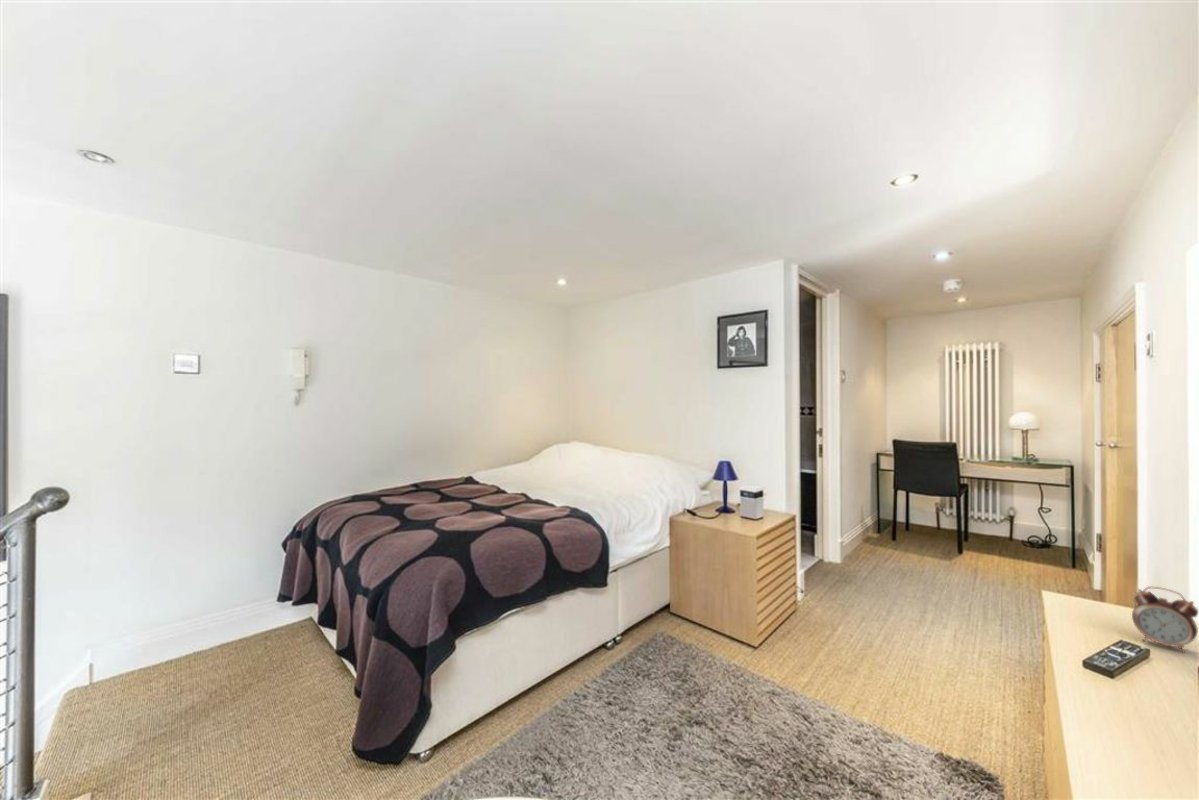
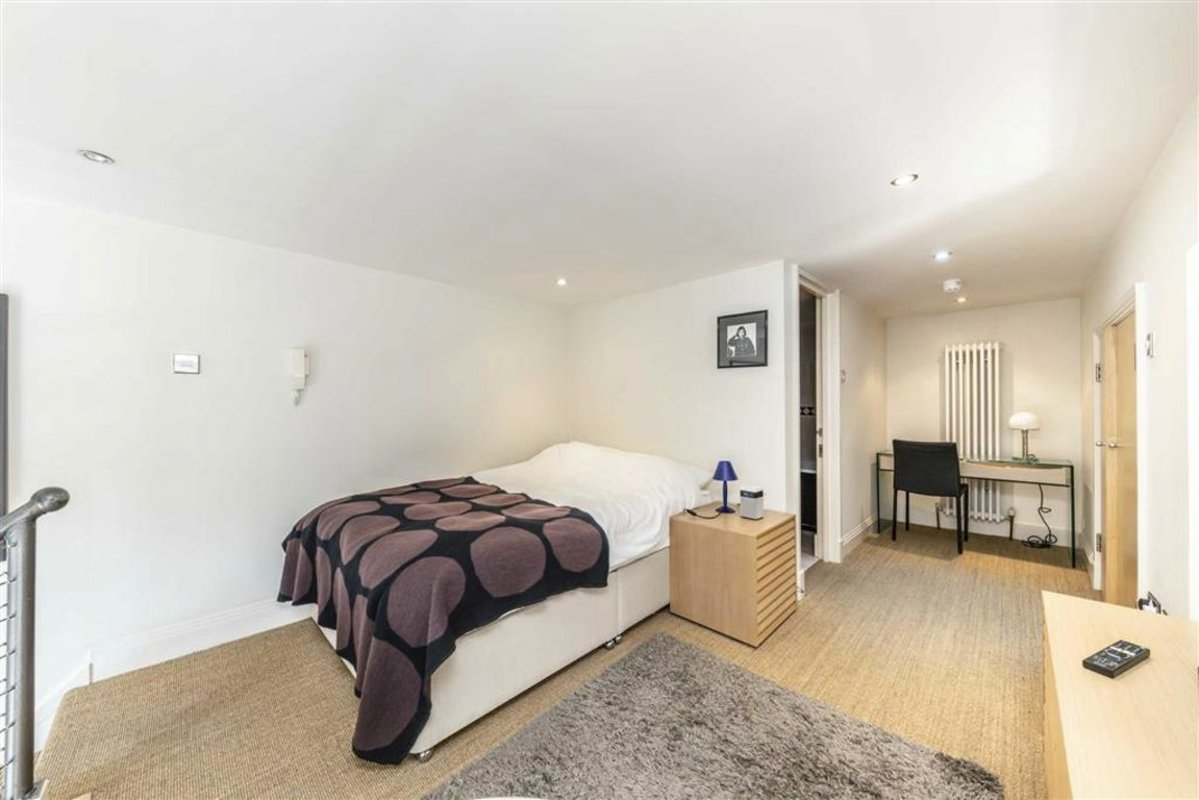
- alarm clock [1131,586,1199,654]
